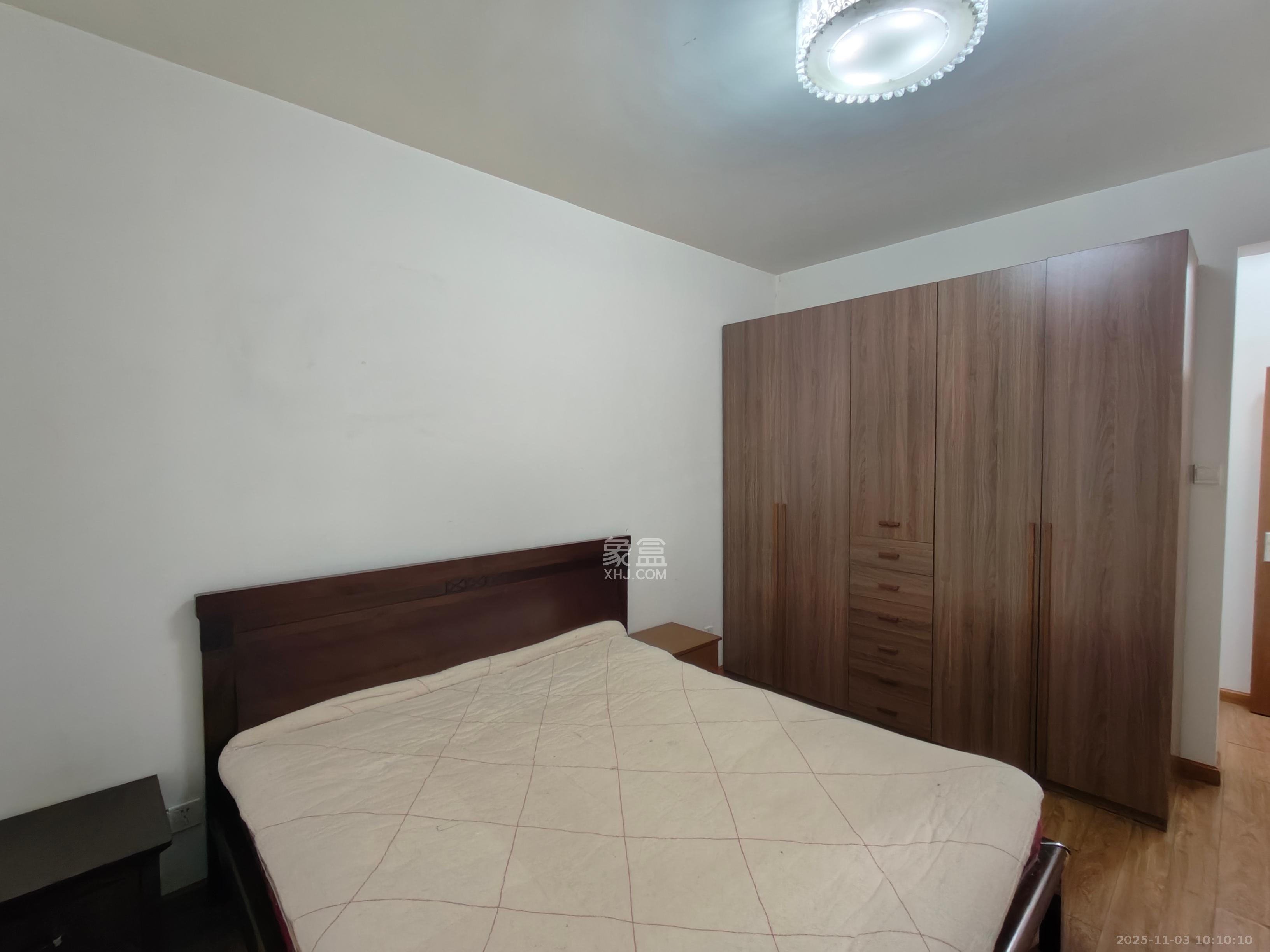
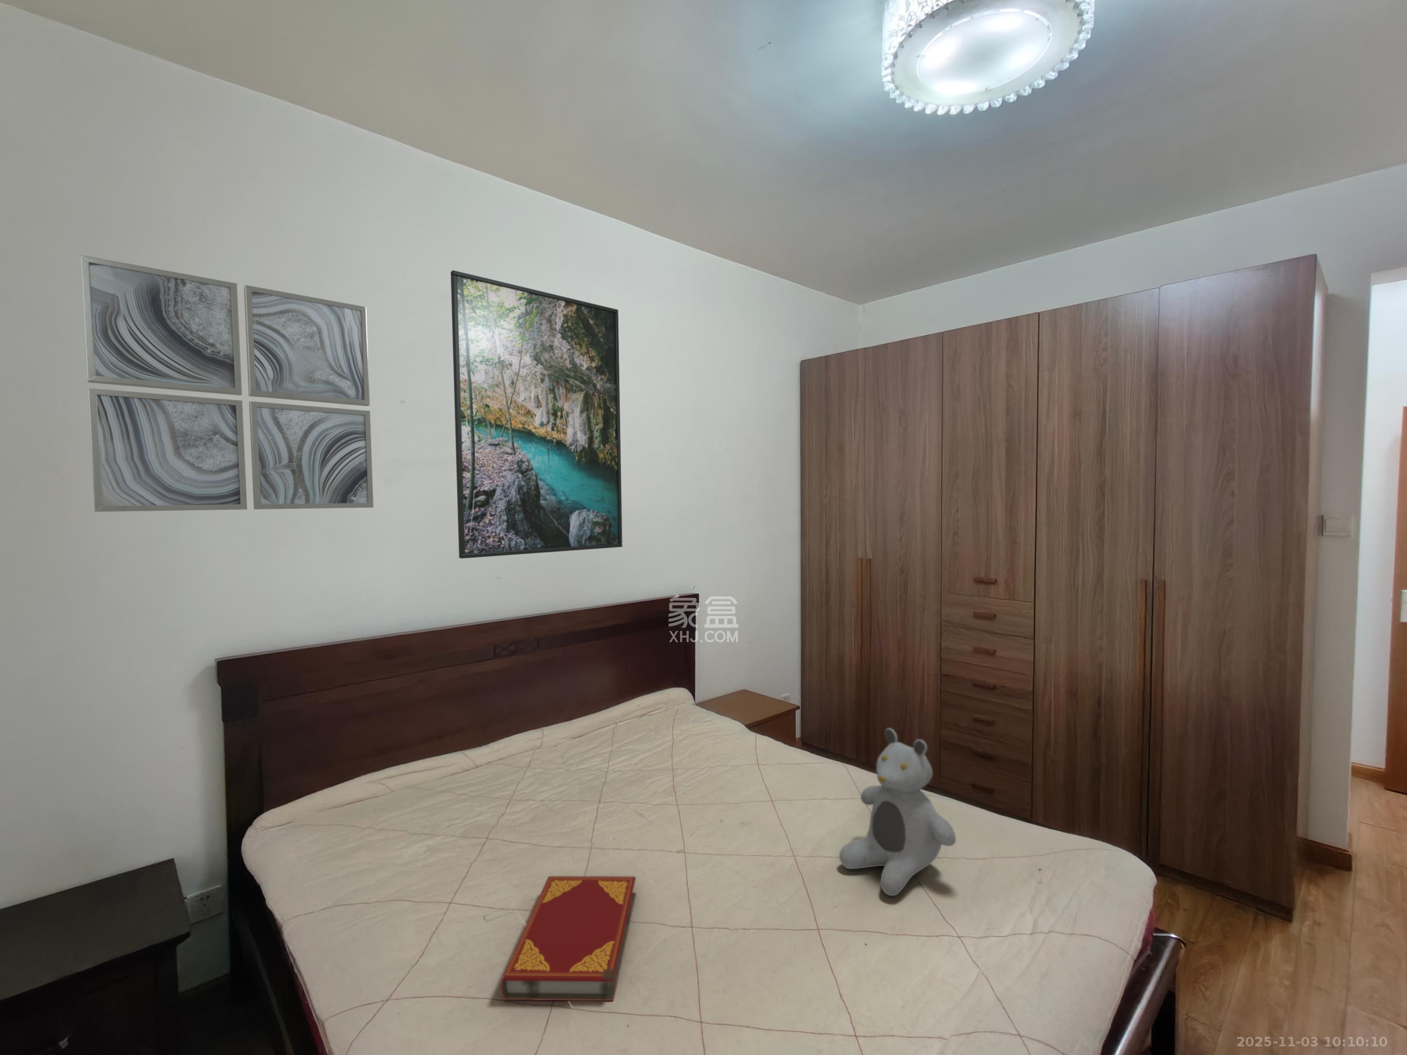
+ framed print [450,269,623,559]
+ teddy bear [839,727,956,897]
+ wall art [80,254,373,512]
+ hardback book [500,875,637,1001]
